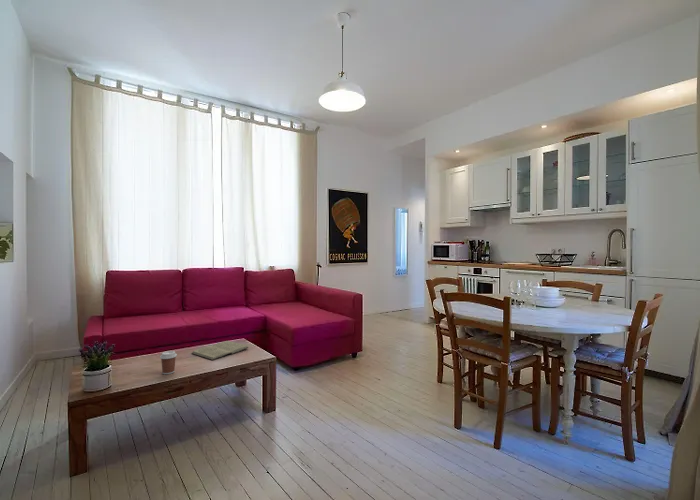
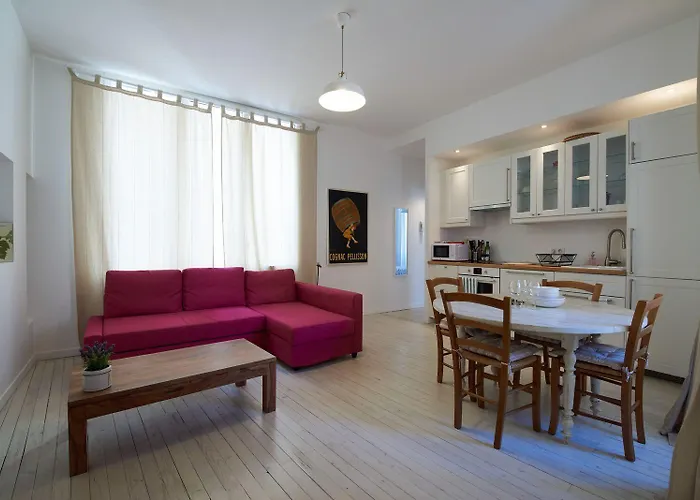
- coffee cup [159,350,178,375]
- book [191,340,249,361]
